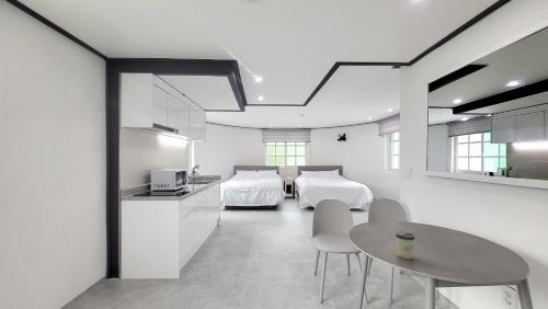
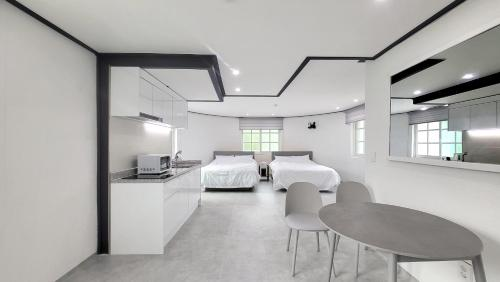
- cup [395,230,416,261]
